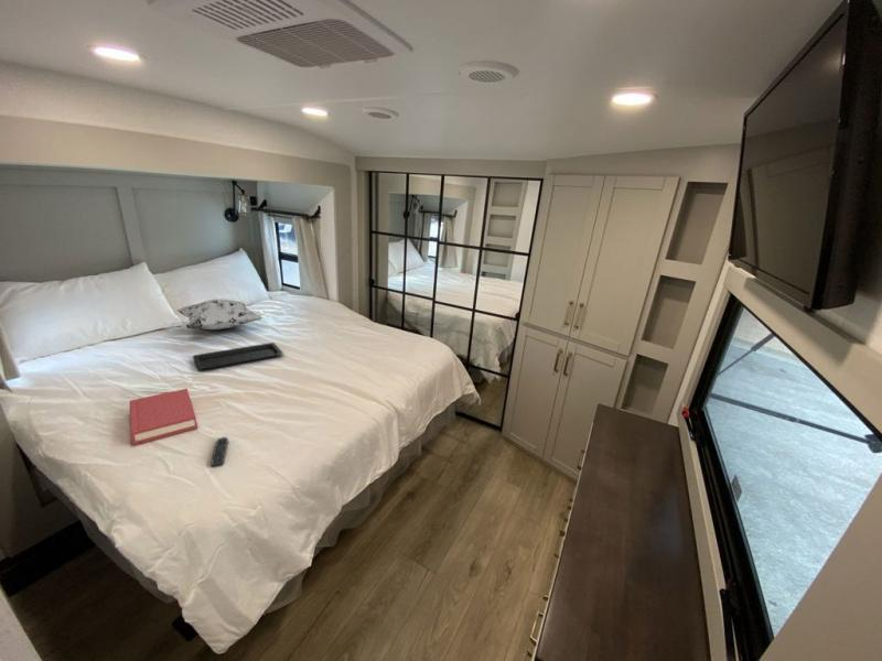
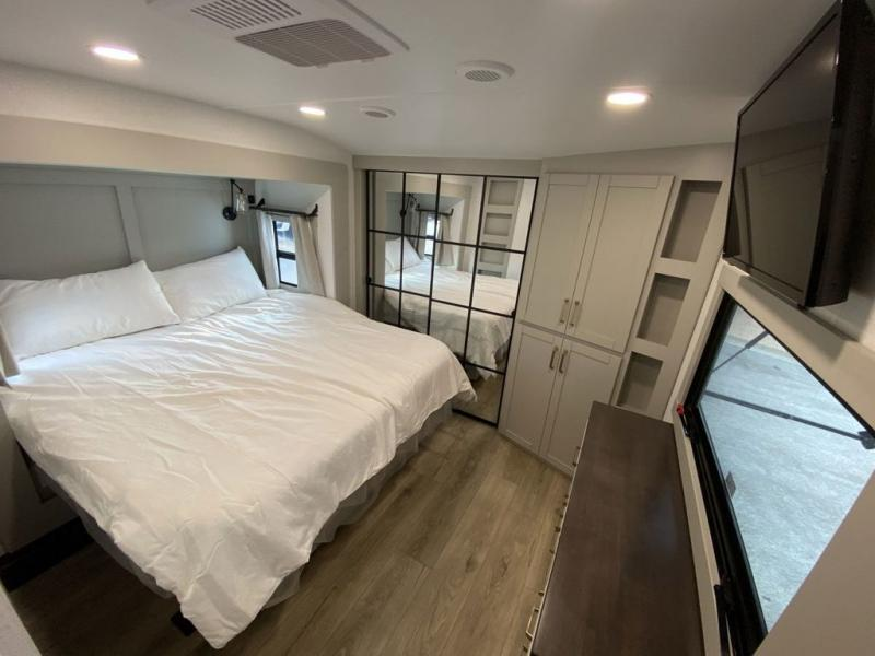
- hardback book [129,388,198,446]
- decorative pillow [175,297,263,330]
- remote control [209,435,229,467]
- serving tray [192,342,284,370]
